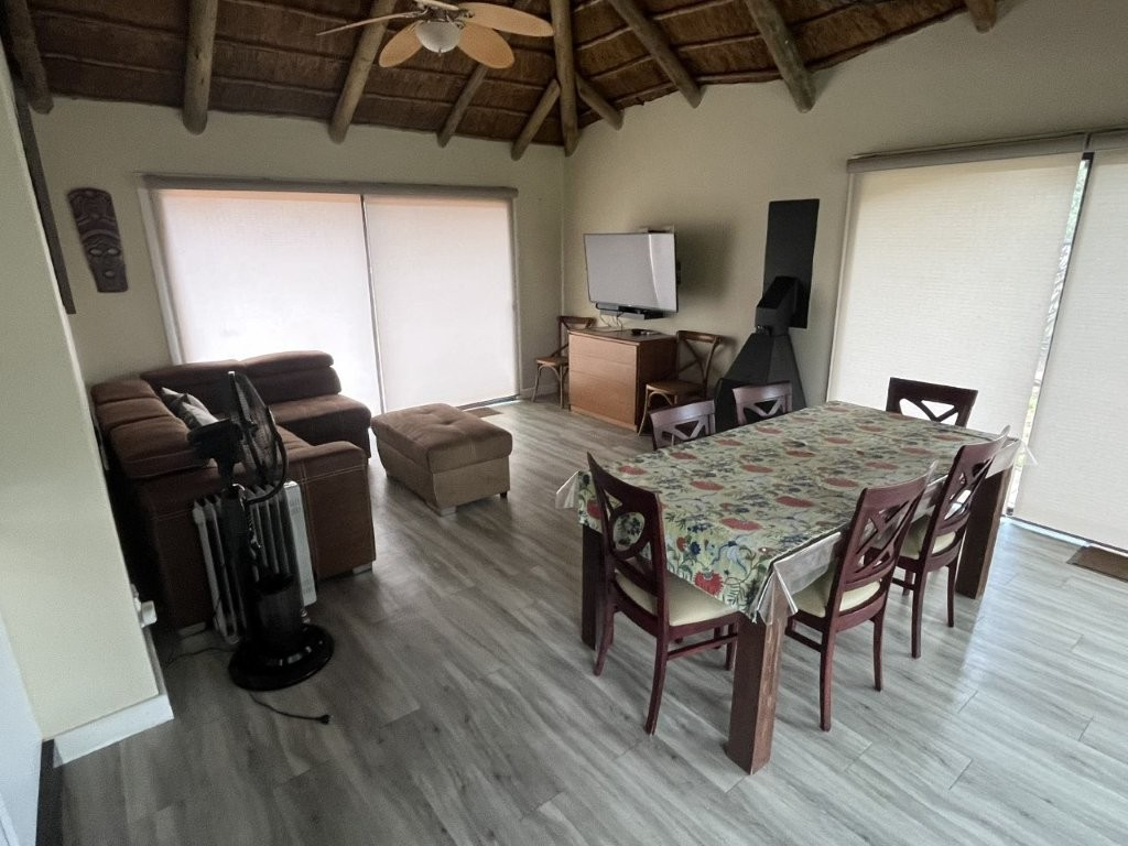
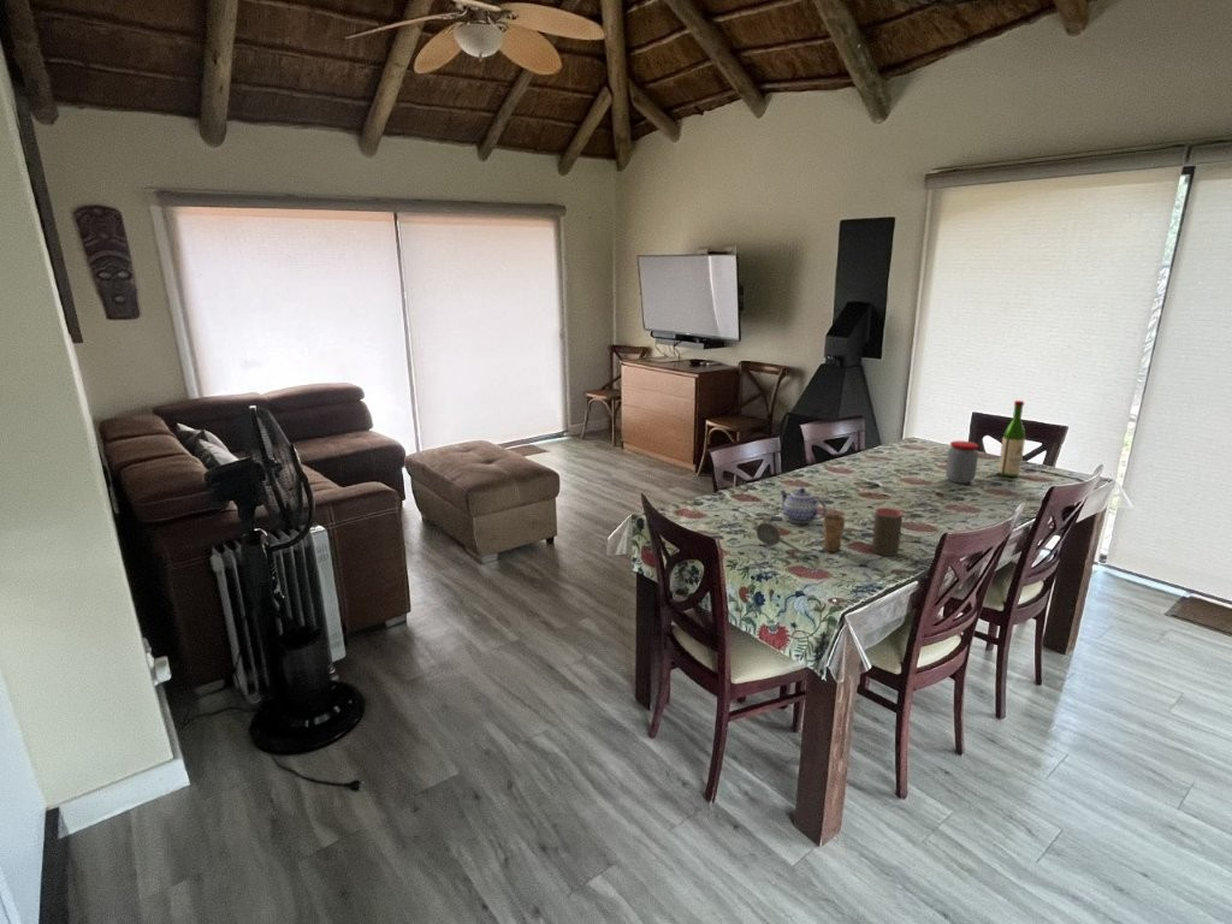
+ cup [822,505,847,552]
+ teapot [778,487,828,525]
+ wine bottle [997,399,1026,478]
+ jar [944,440,979,485]
+ cup [870,507,904,557]
+ soupspoon [754,521,822,565]
